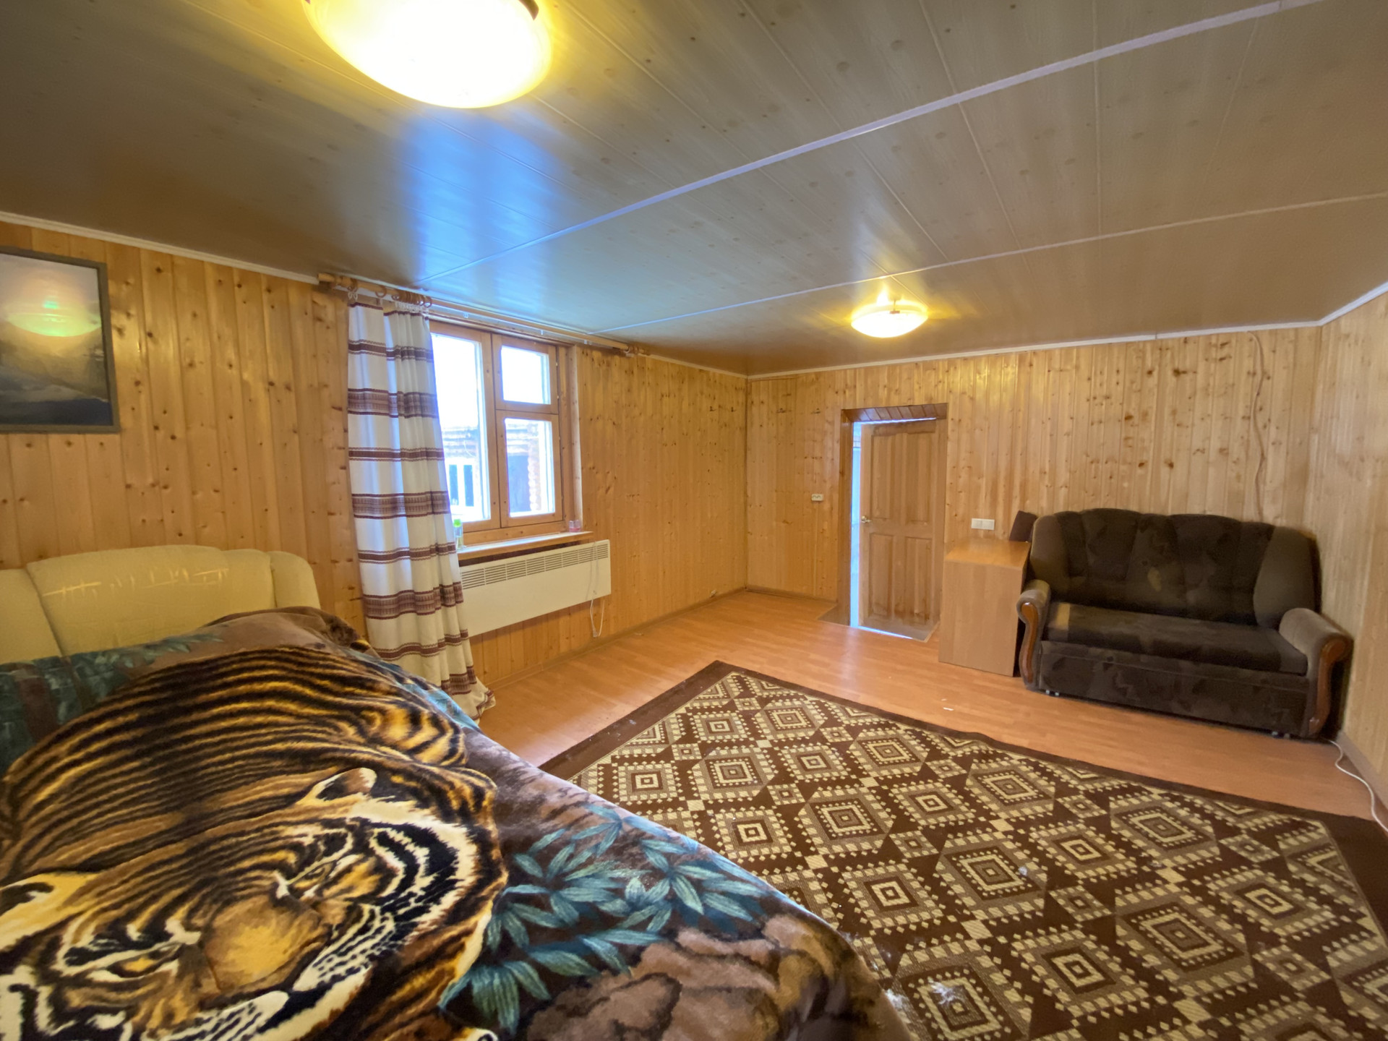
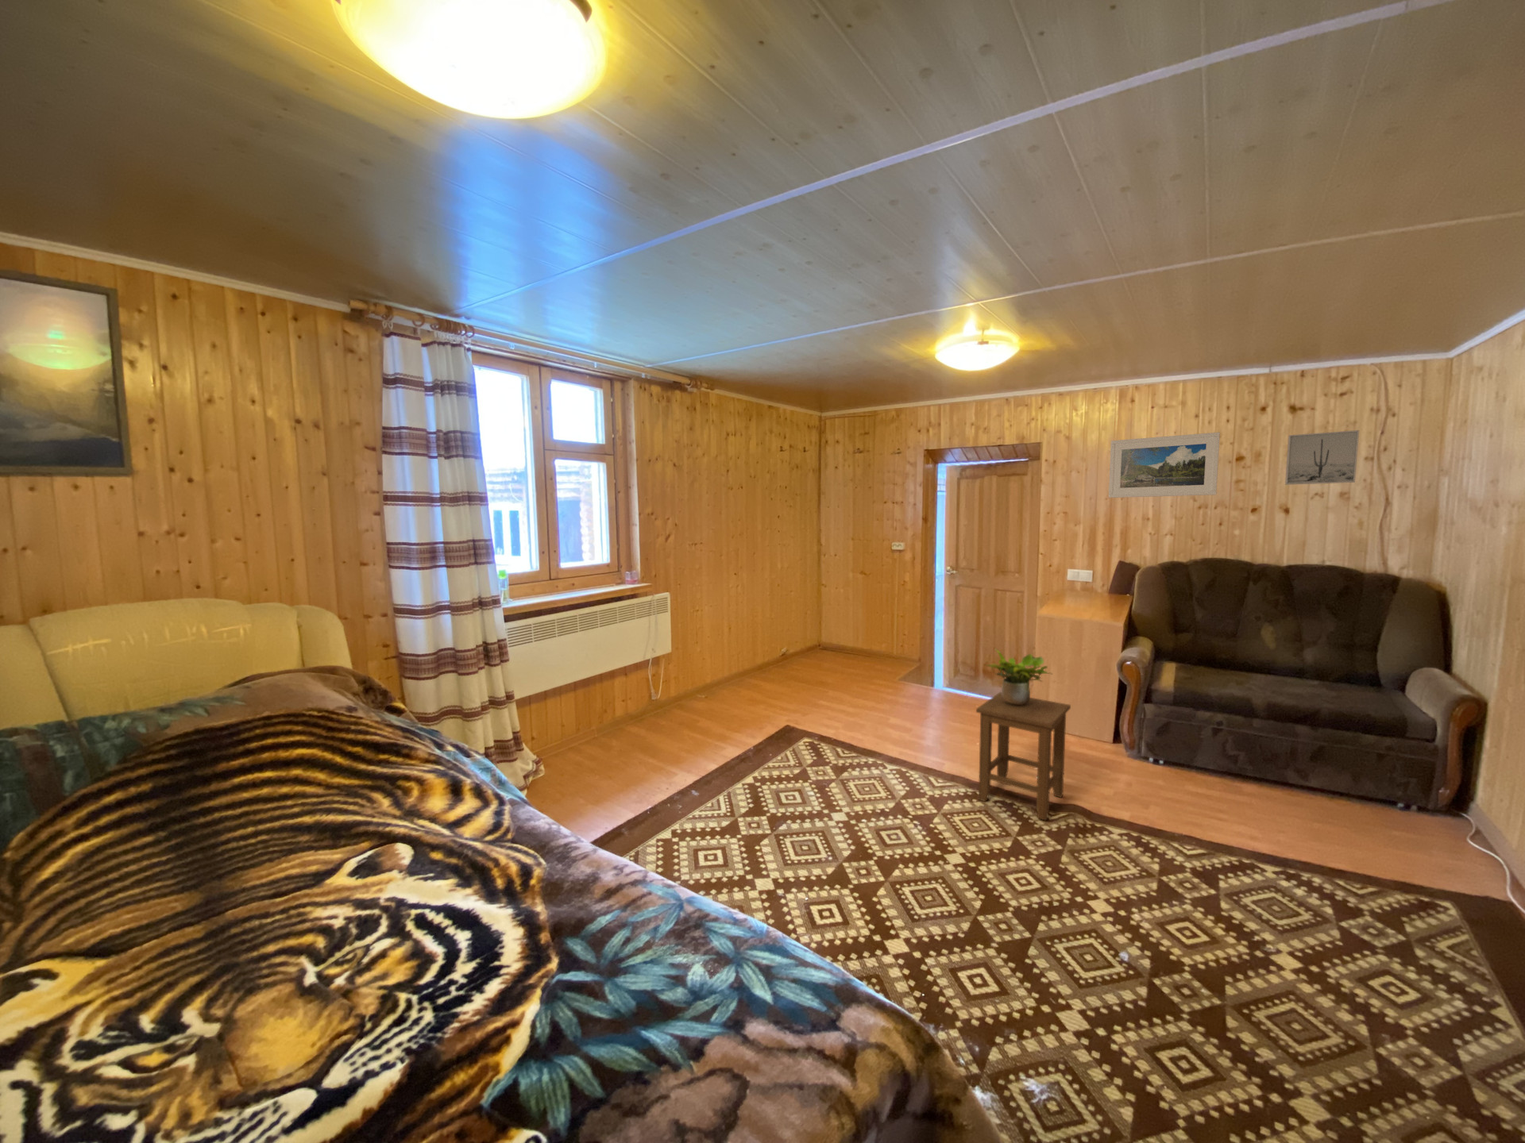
+ wall art [1285,430,1359,486]
+ potted plant [985,647,1053,706]
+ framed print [1108,432,1221,498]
+ stool [975,692,1071,821]
